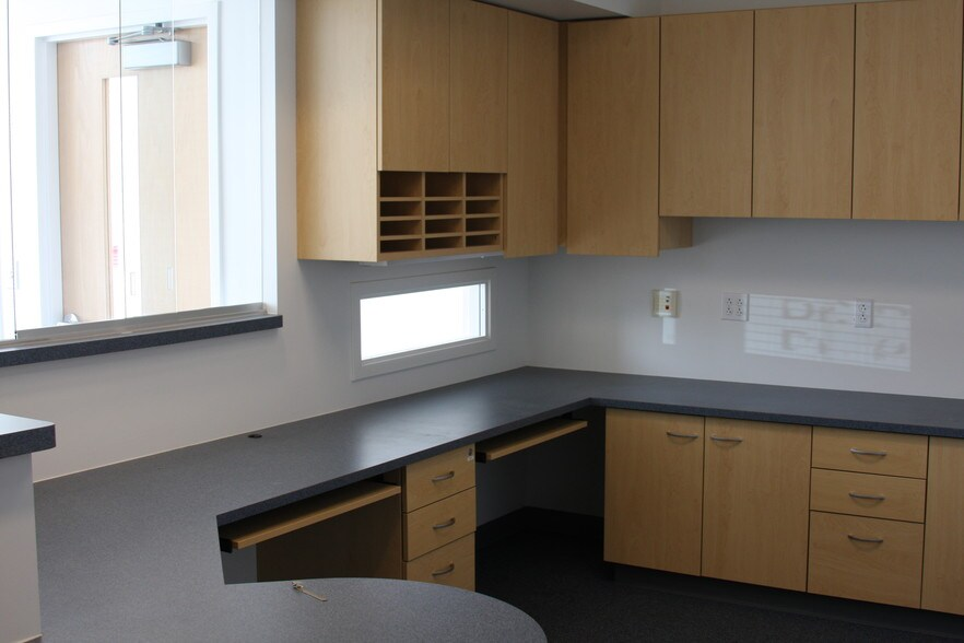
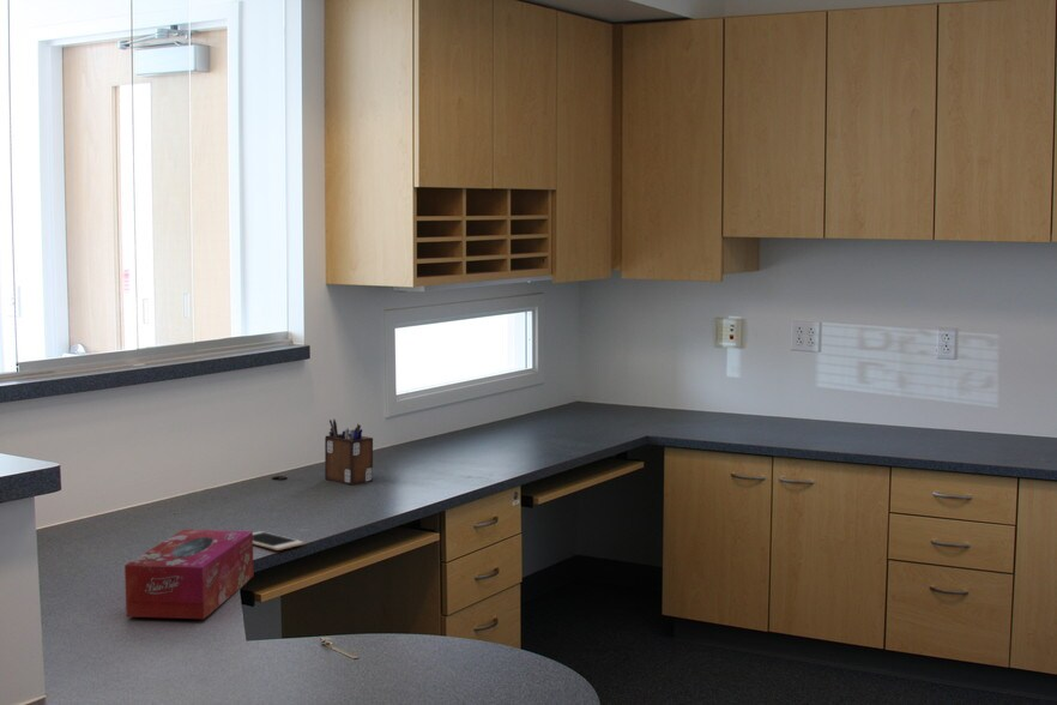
+ cell phone [253,530,304,552]
+ desk organizer [324,418,374,487]
+ tissue box [123,529,254,620]
